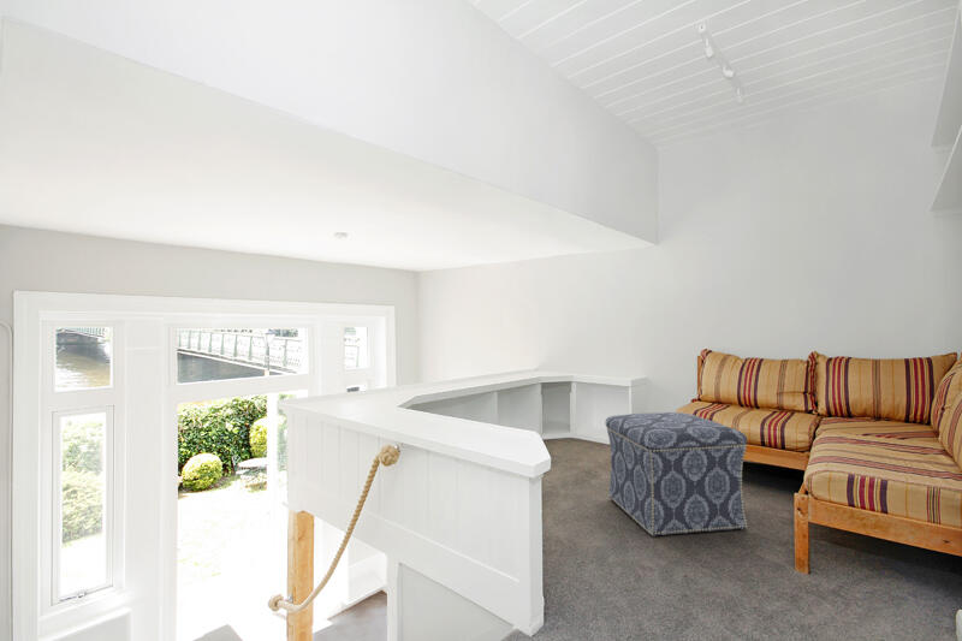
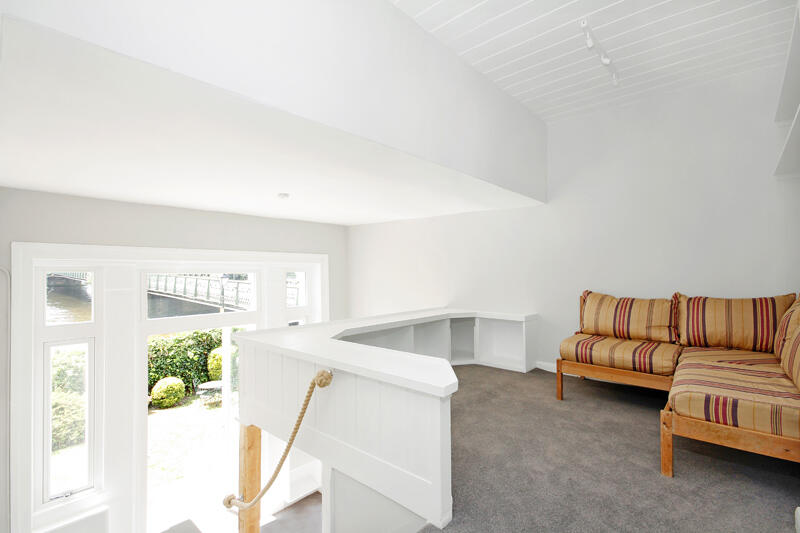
- ottoman [604,411,748,538]
